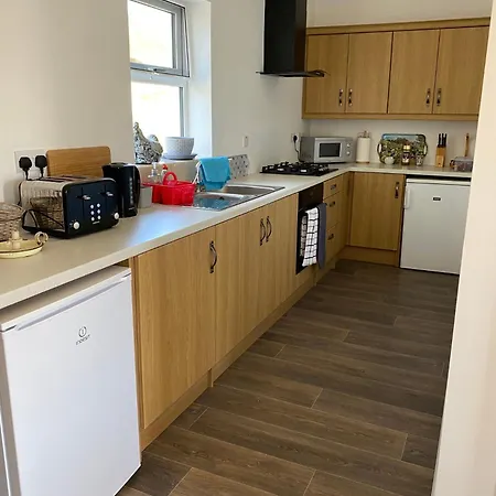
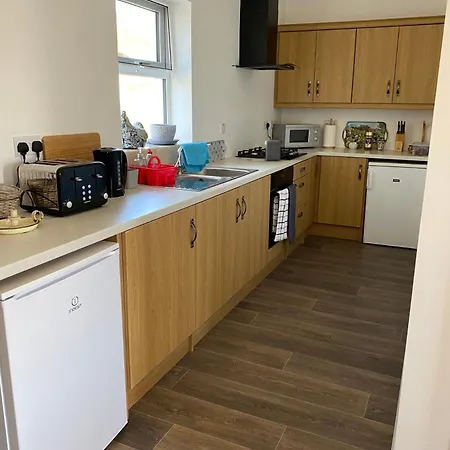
+ coffee maker [245,139,282,161]
